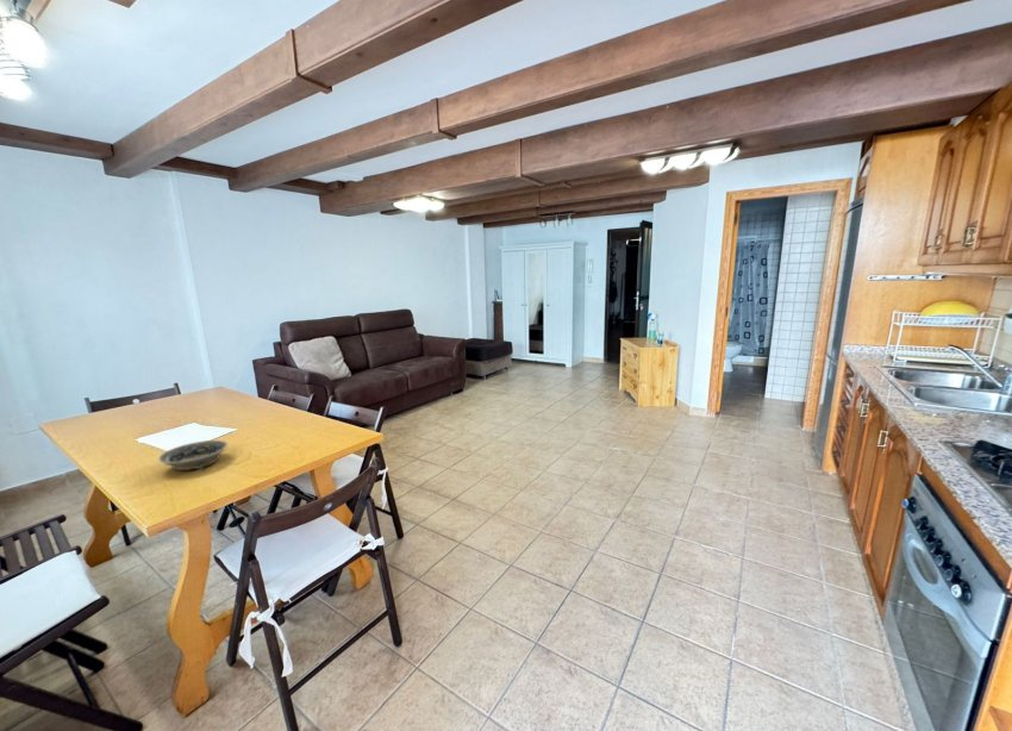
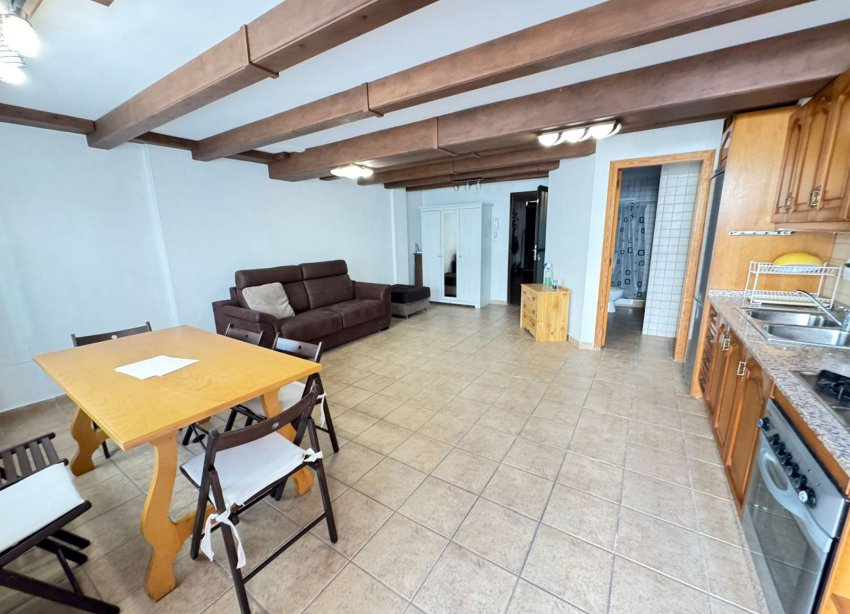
- bowl [157,439,229,473]
